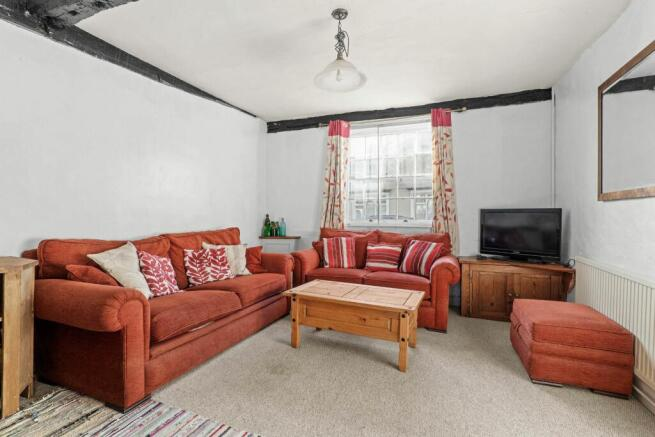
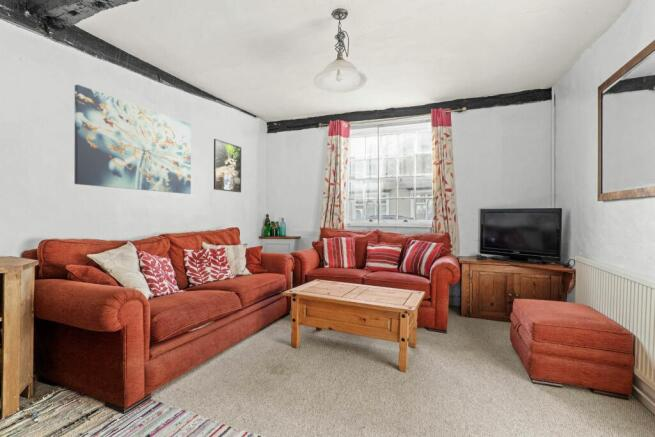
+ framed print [213,138,242,193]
+ wall art [74,84,192,195]
